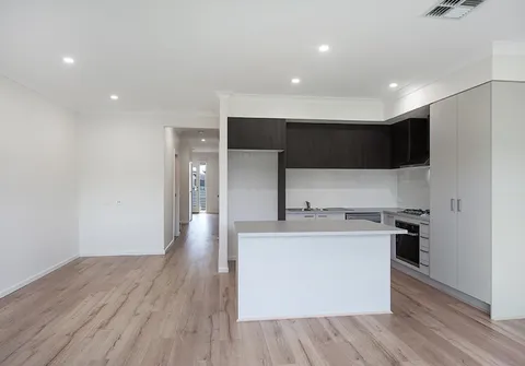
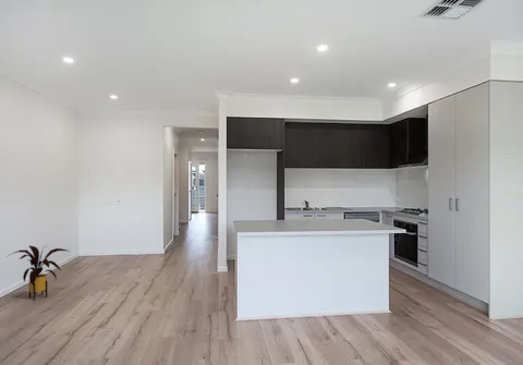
+ house plant [7,244,71,301]
